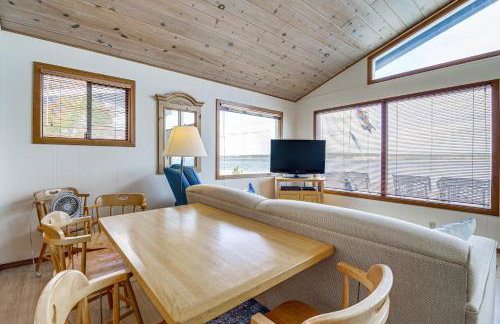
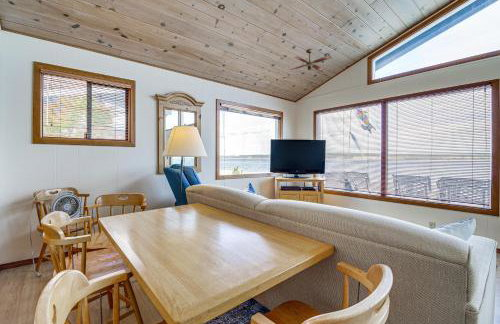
+ ceiling fan [289,48,332,72]
